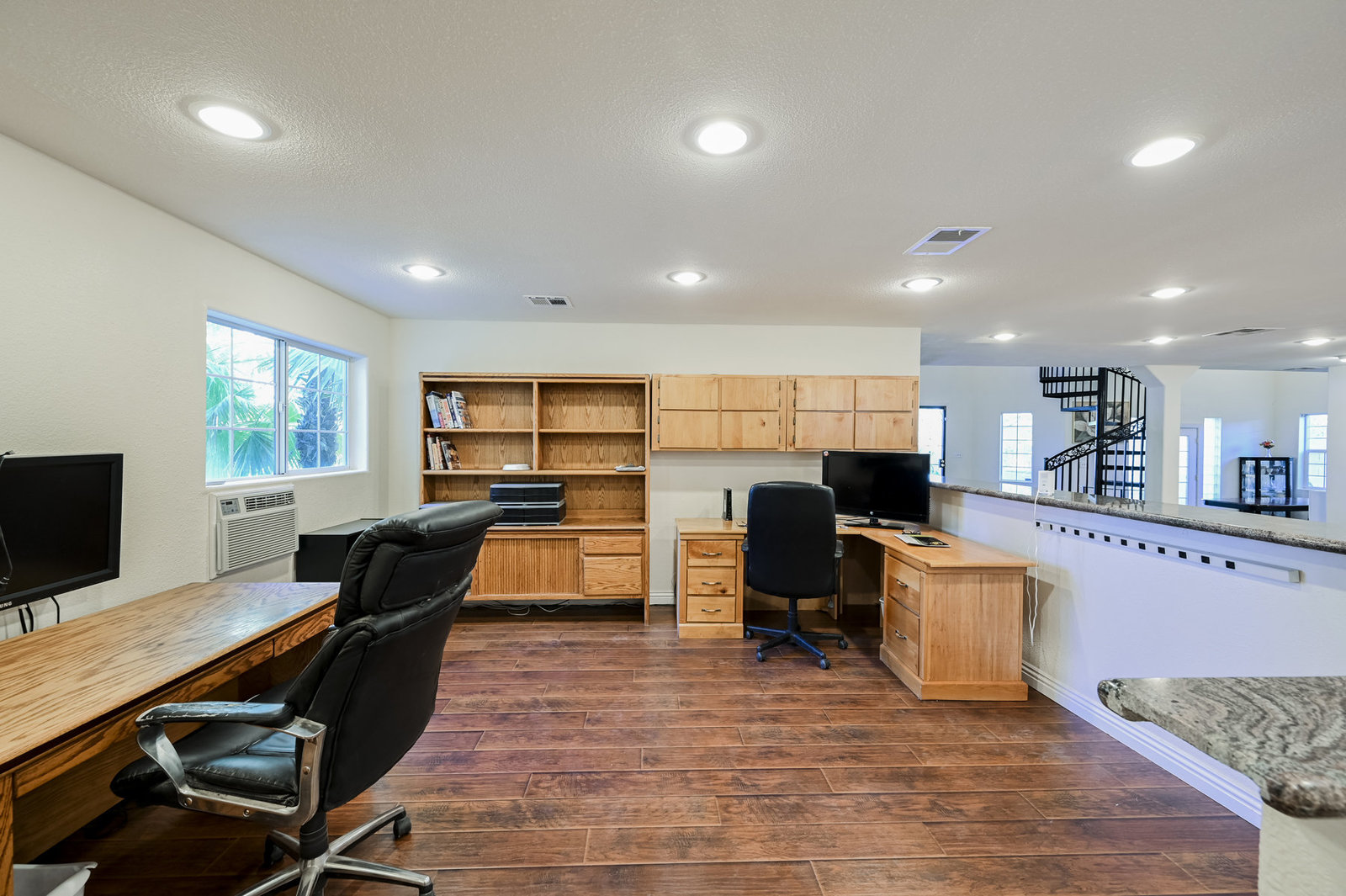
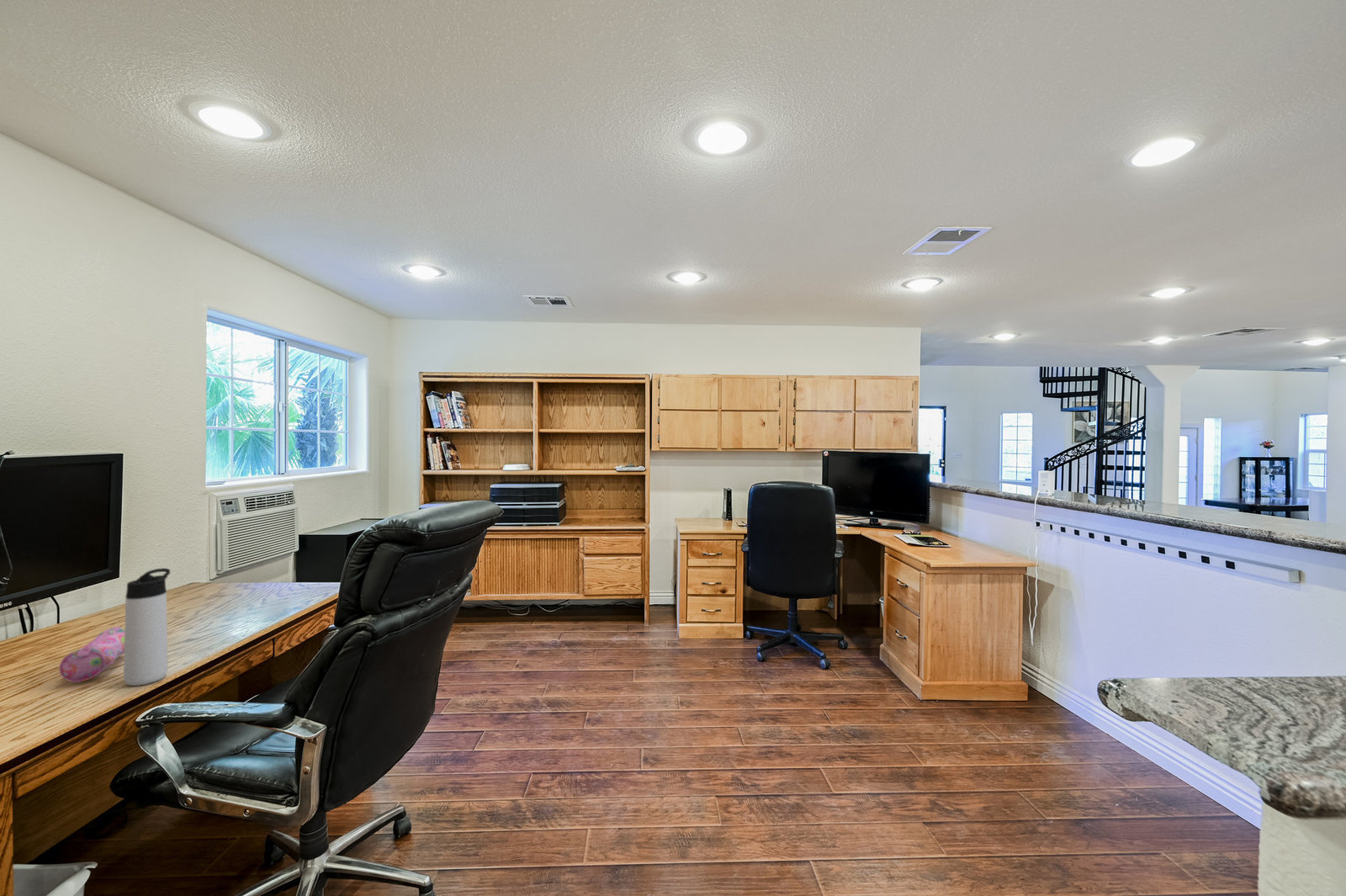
+ thermos bottle [123,567,171,687]
+ pencil case [58,626,125,683]
